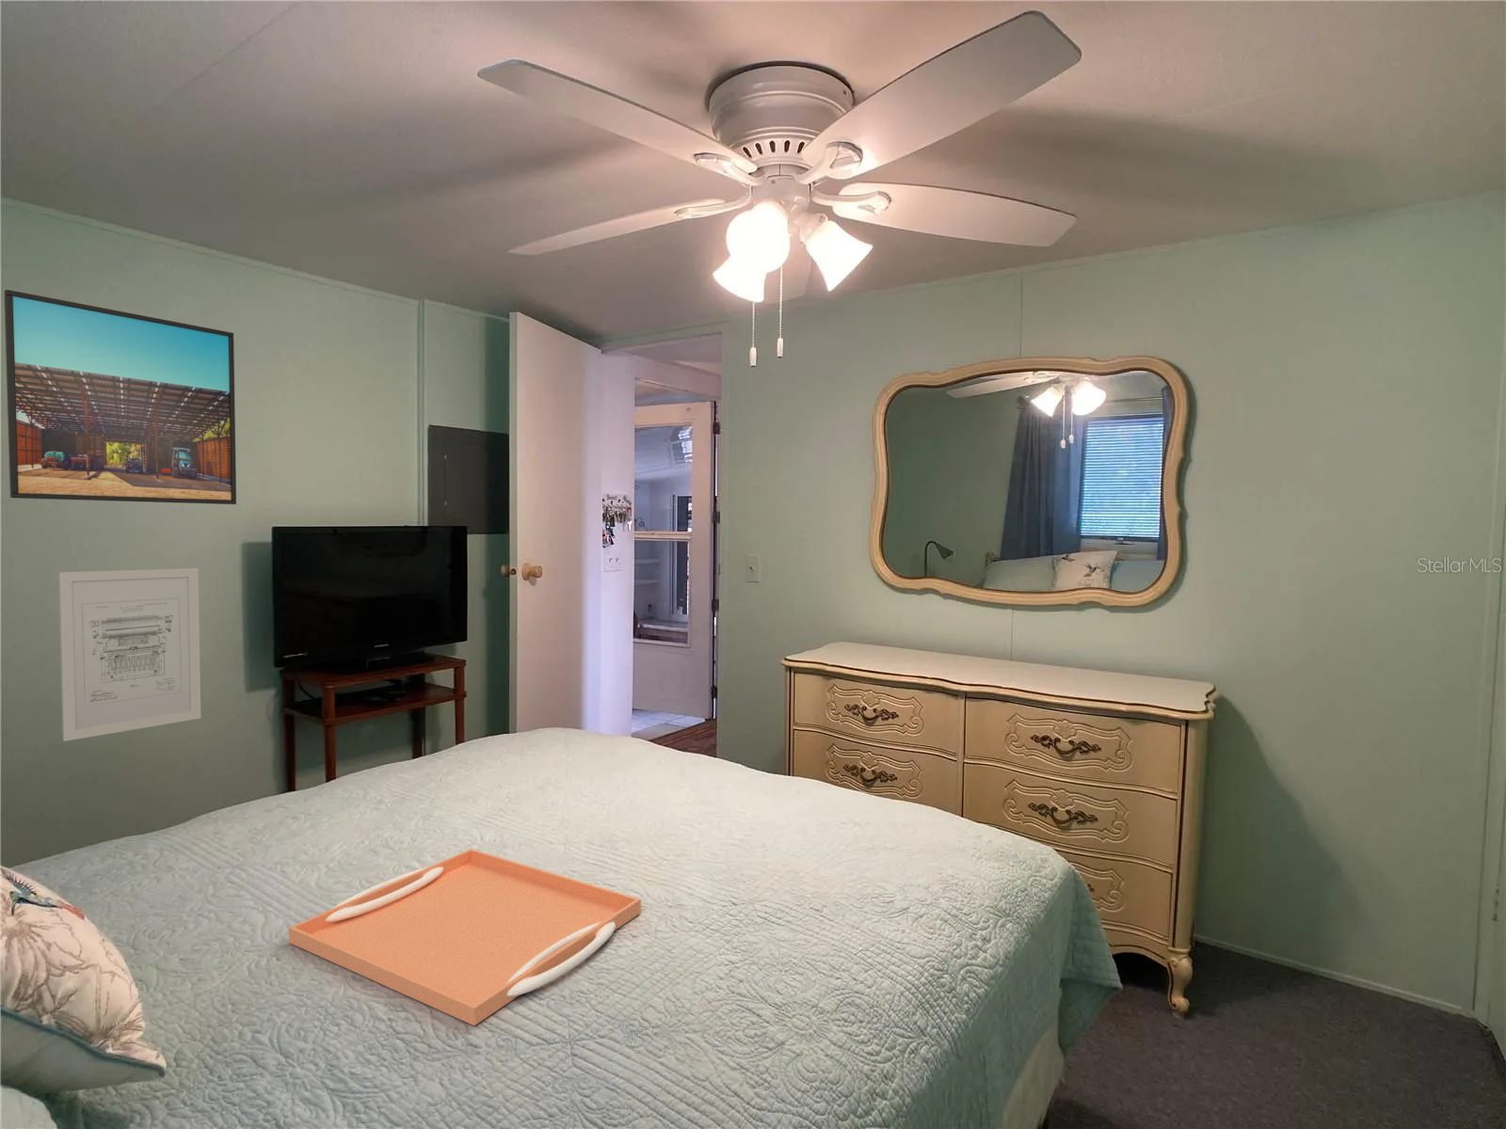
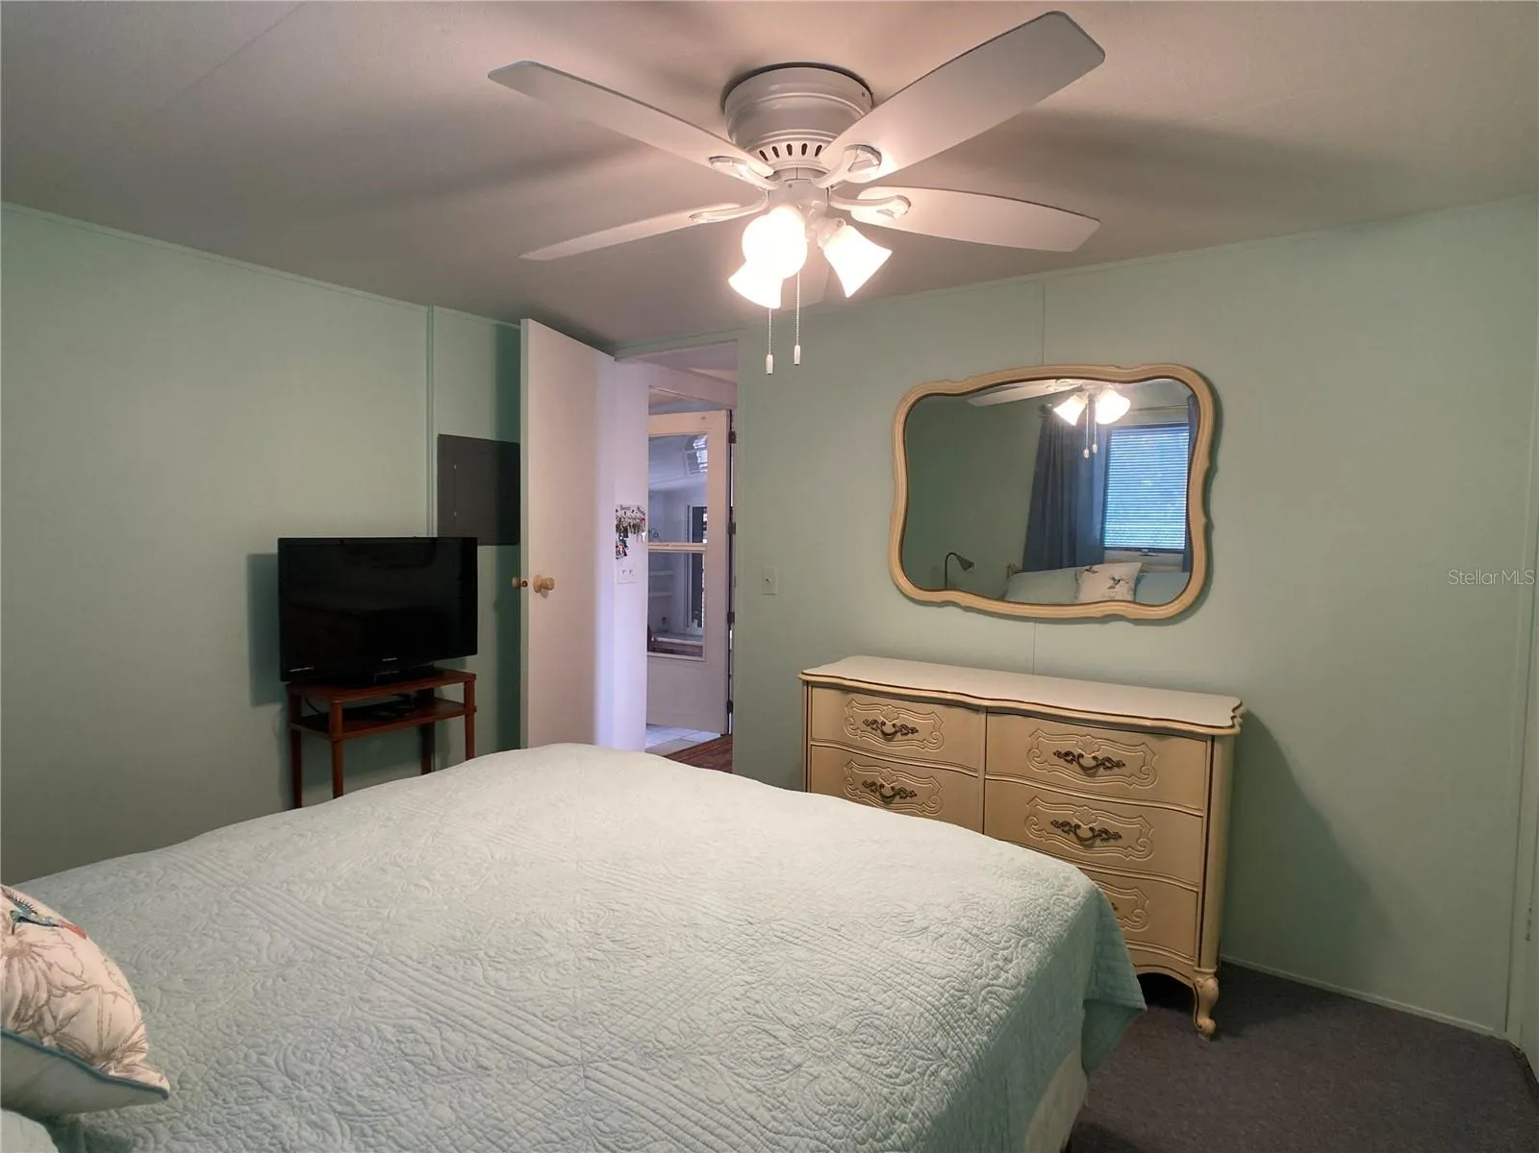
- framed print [4,289,237,505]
- serving tray [288,849,642,1027]
- wall art [57,567,202,742]
